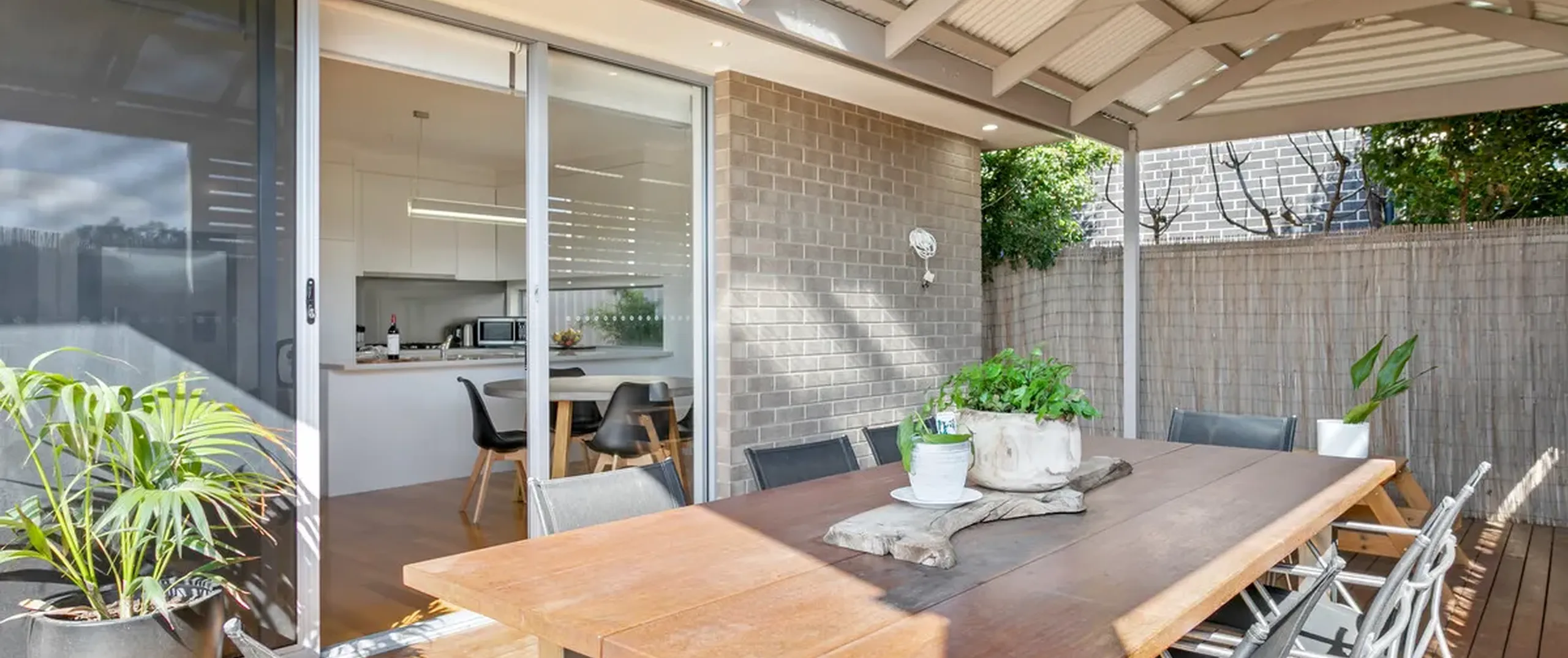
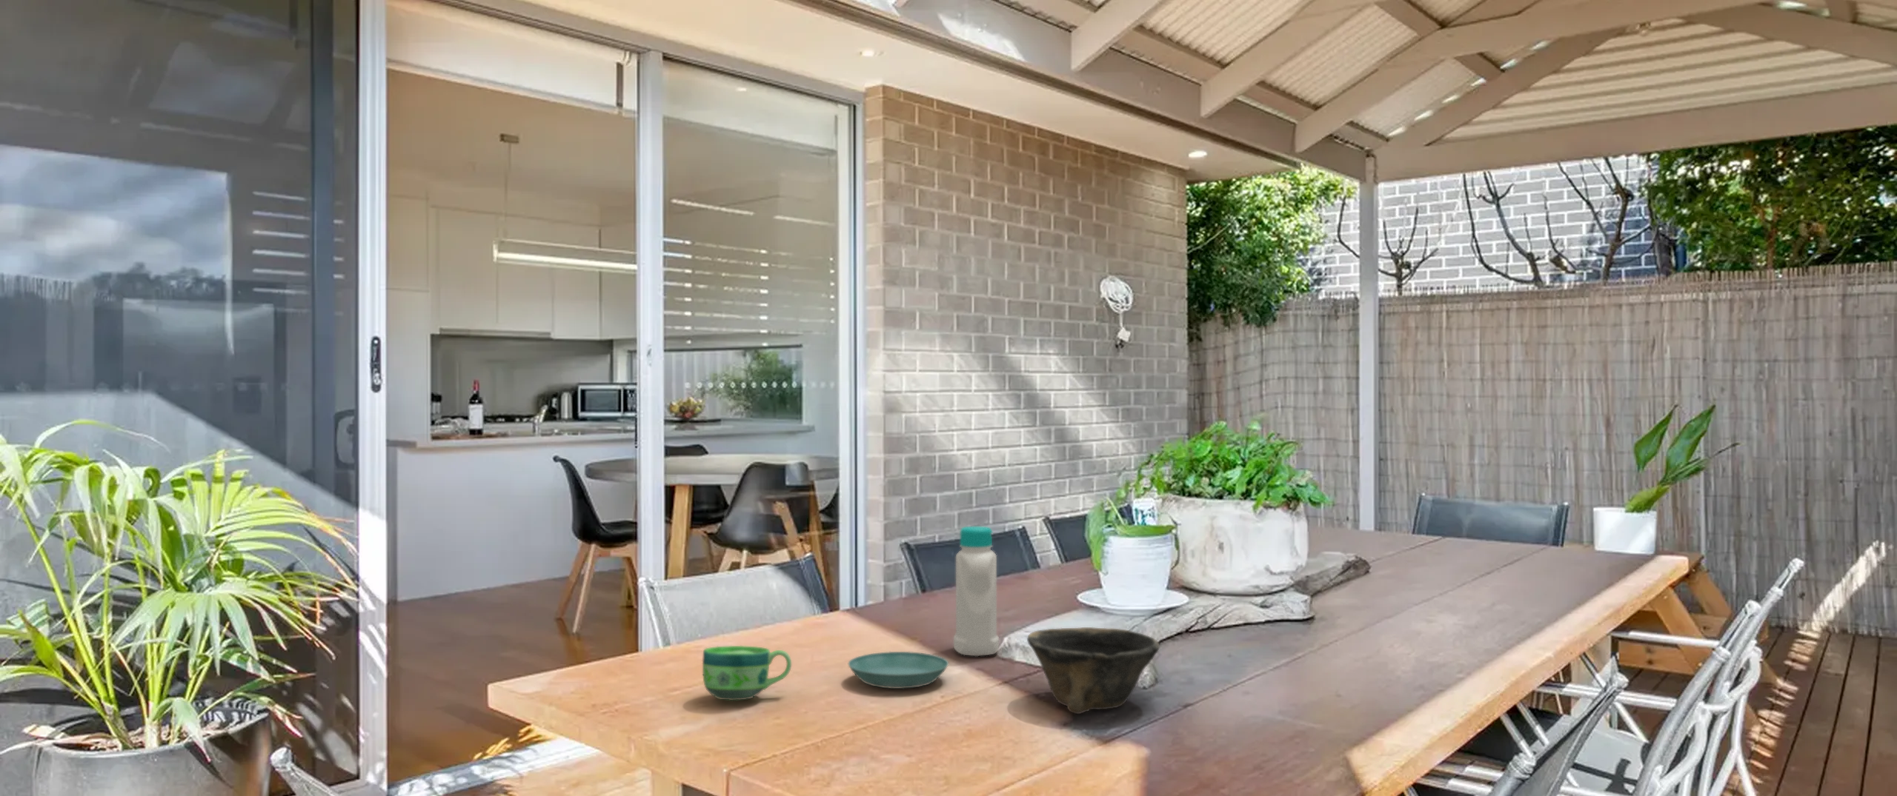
+ cup [702,645,792,702]
+ saucer [848,651,950,690]
+ bottle [953,526,999,657]
+ bowl [1026,627,1160,715]
